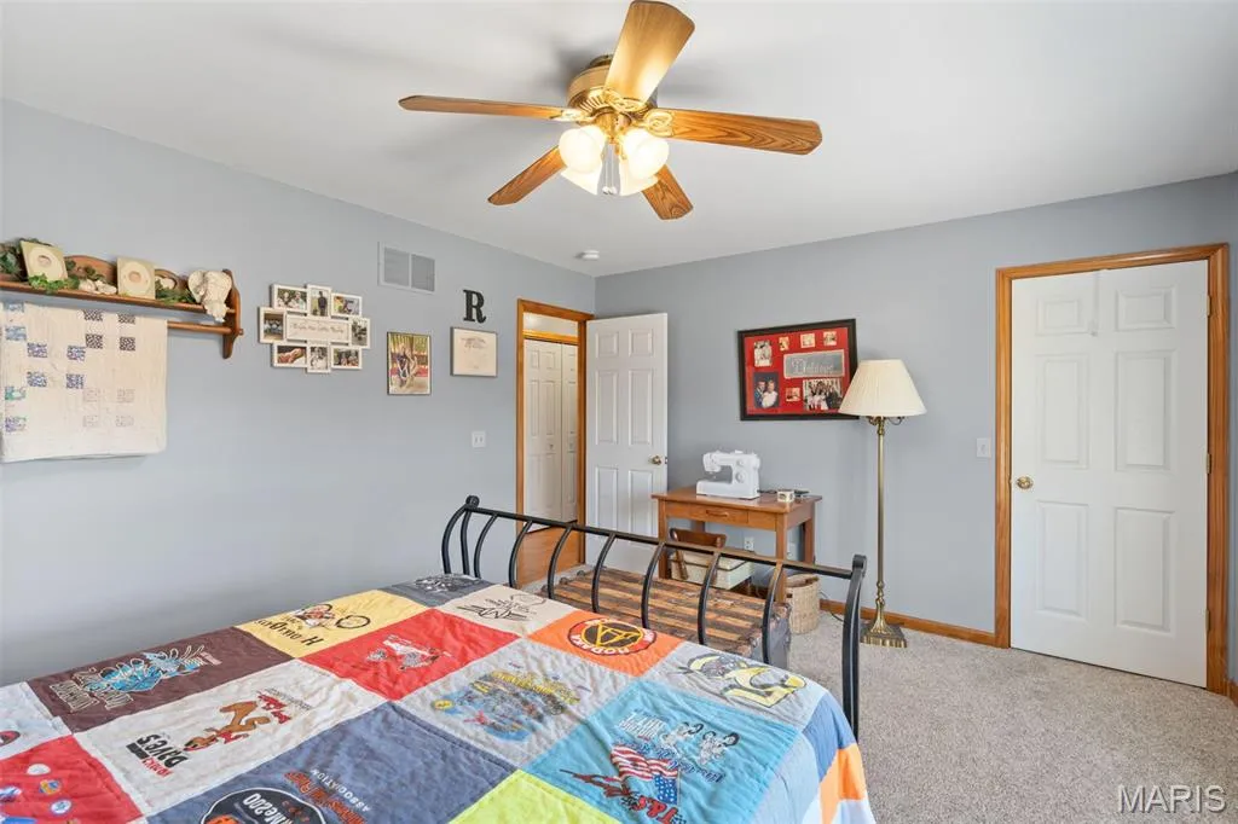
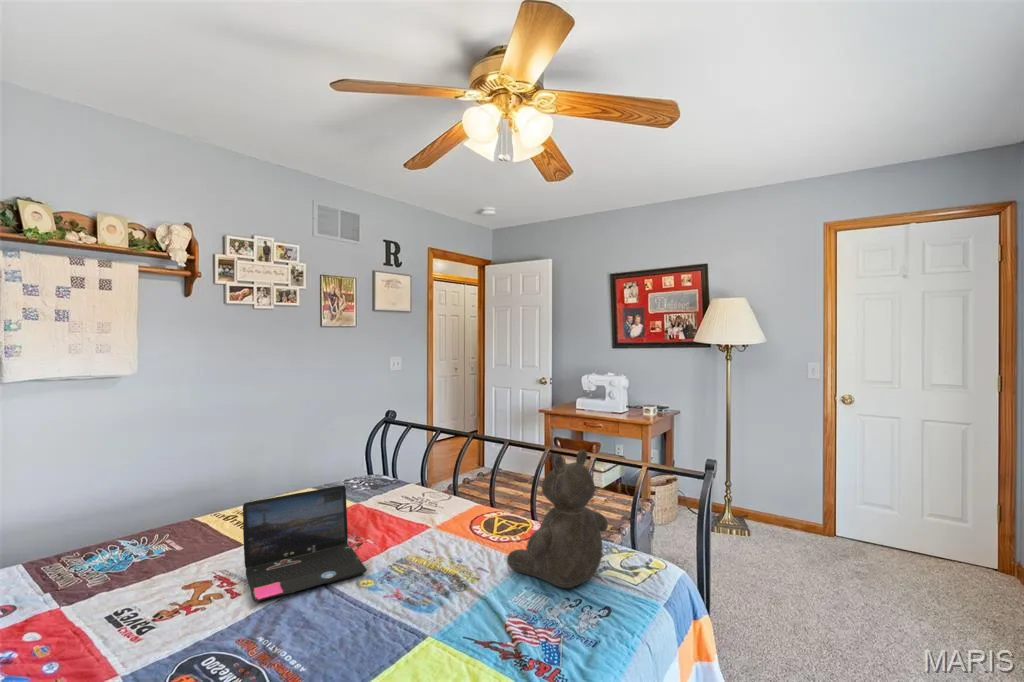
+ teddy bear [506,448,609,589]
+ laptop [242,484,368,603]
